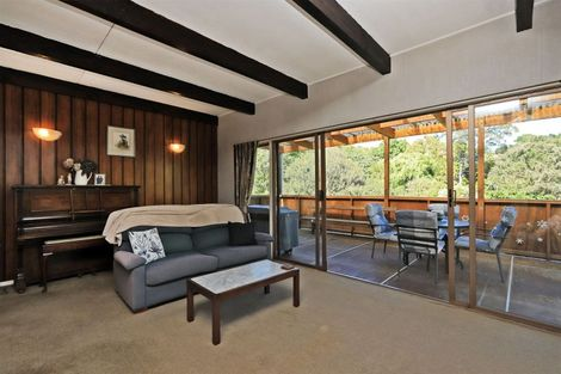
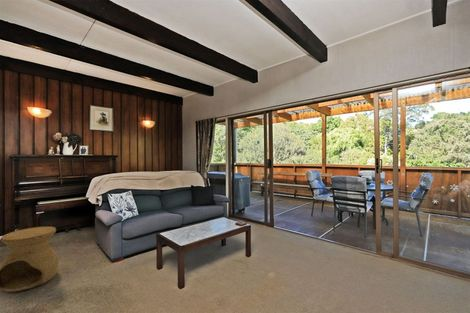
+ side table [0,226,59,293]
